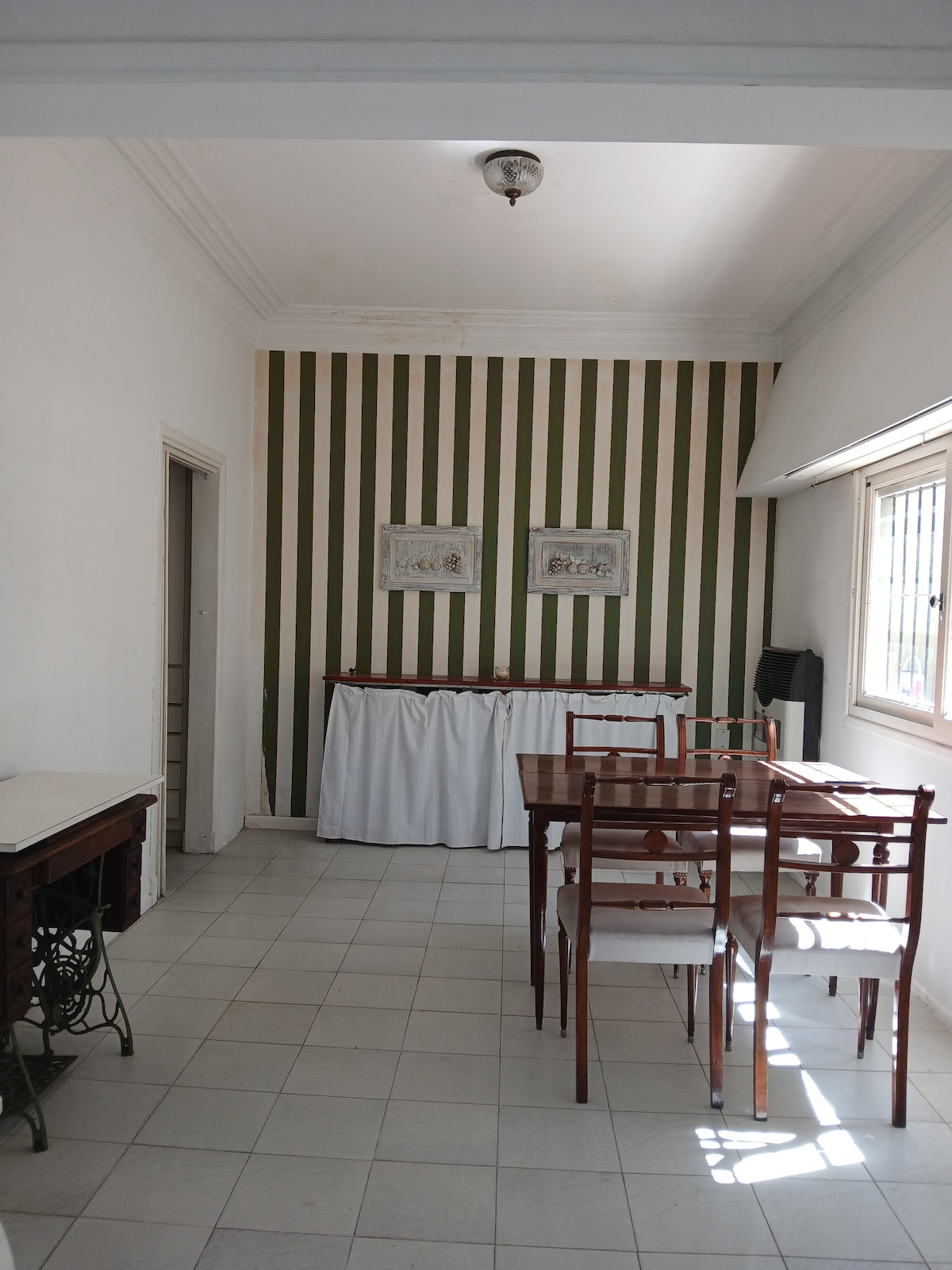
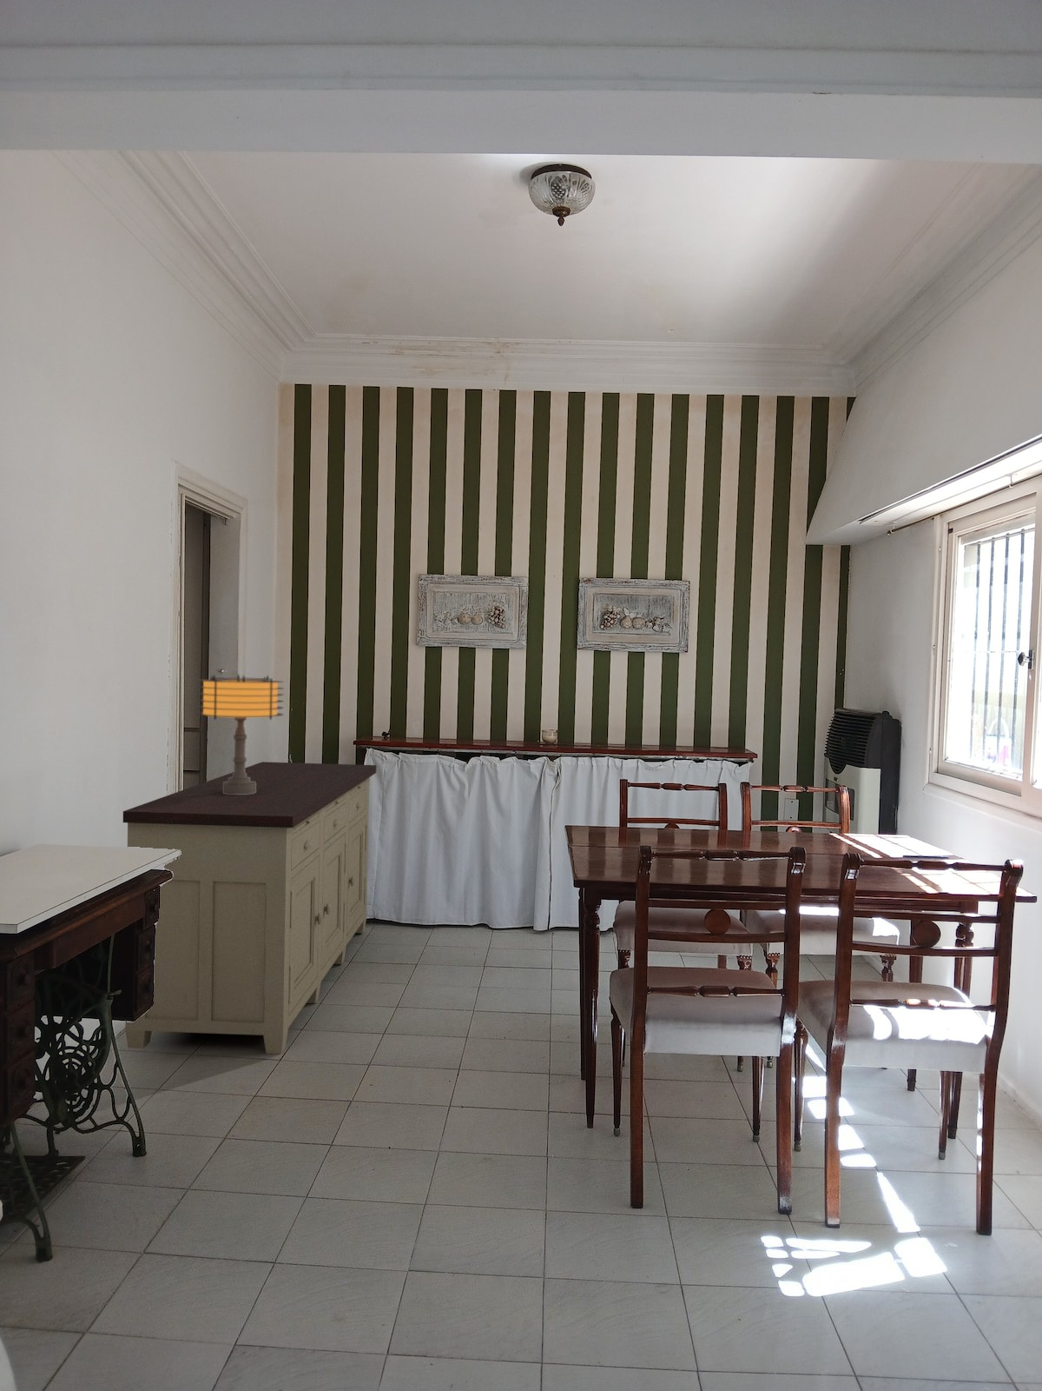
+ sideboard [123,761,377,1055]
+ table lamp [195,672,285,794]
